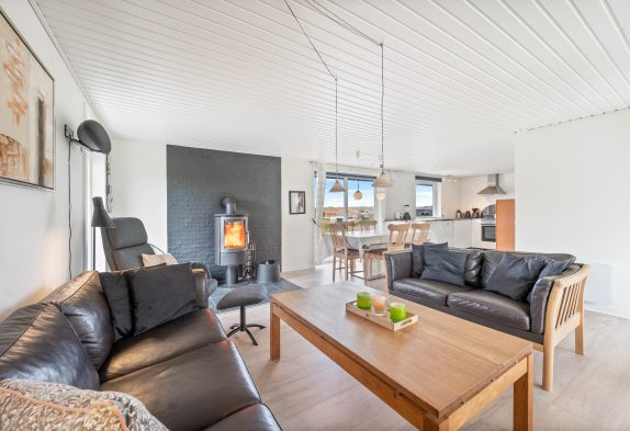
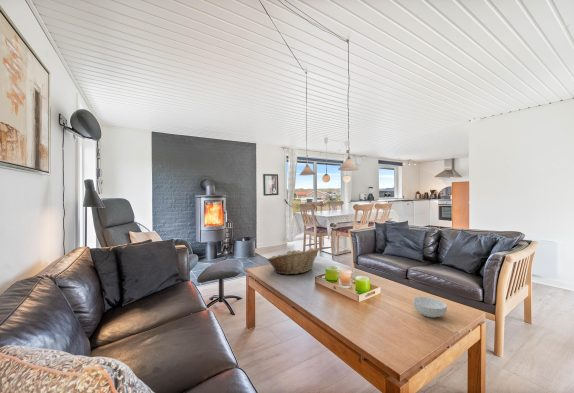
+ cereal bowl [412,296,448,319]
+ fruit basket [266,247,321,275]
